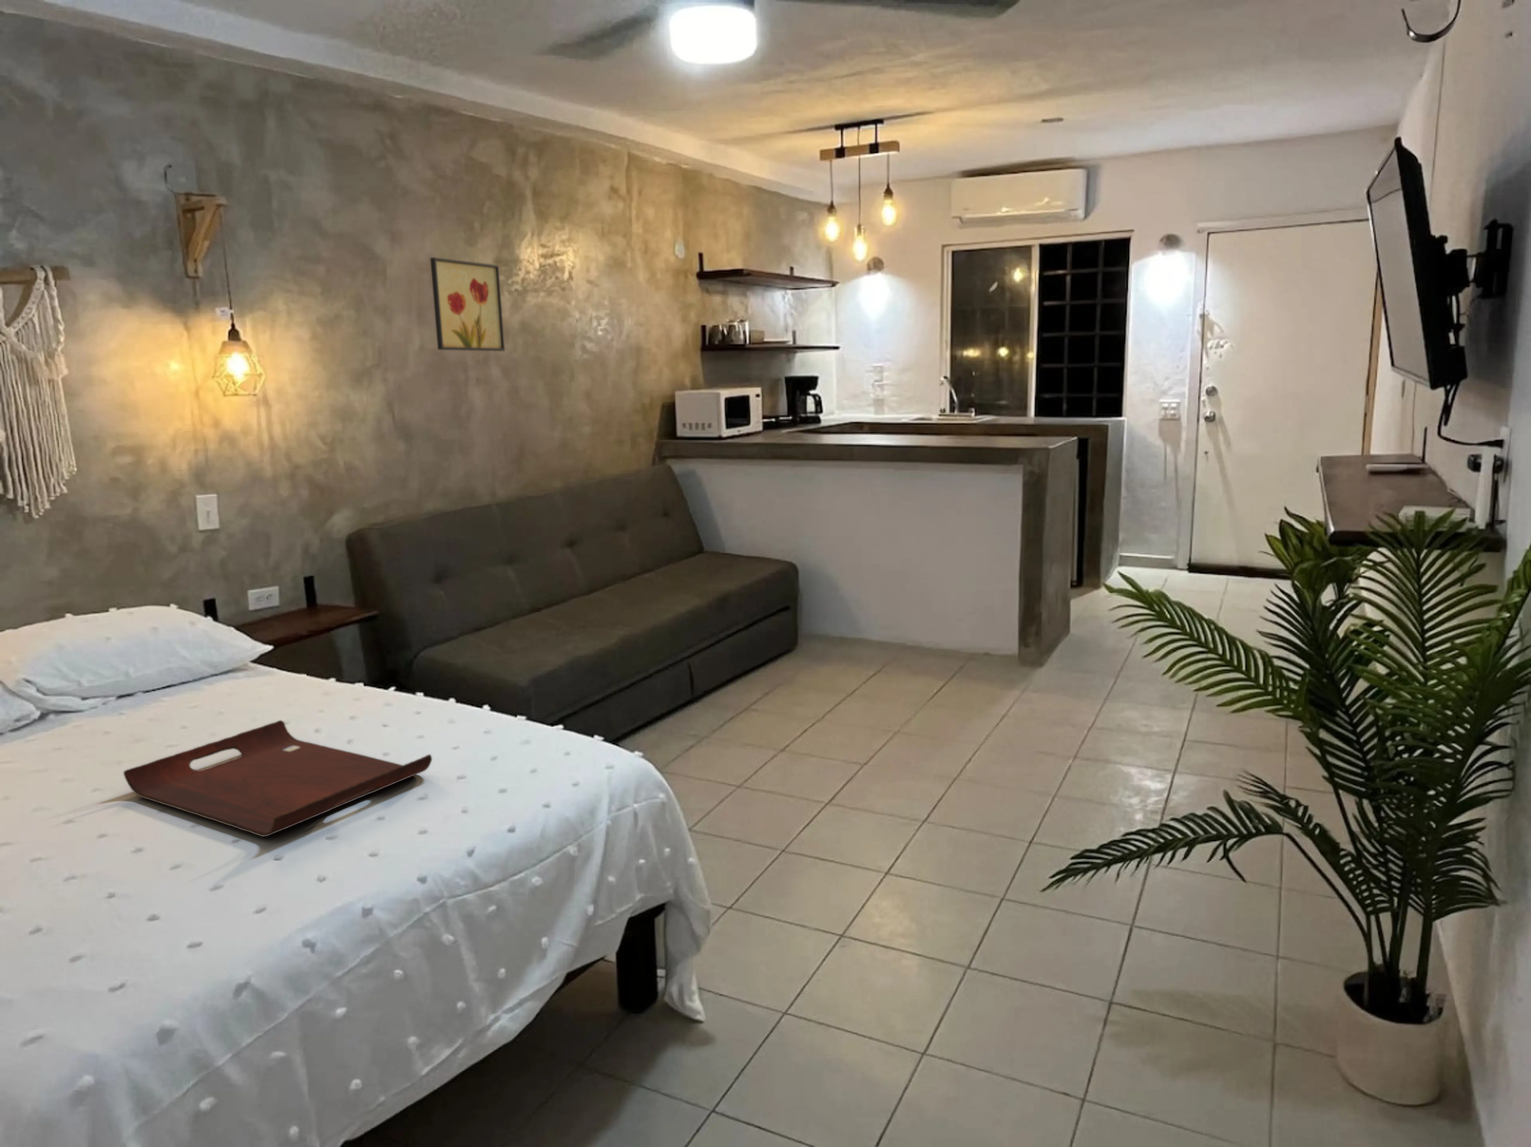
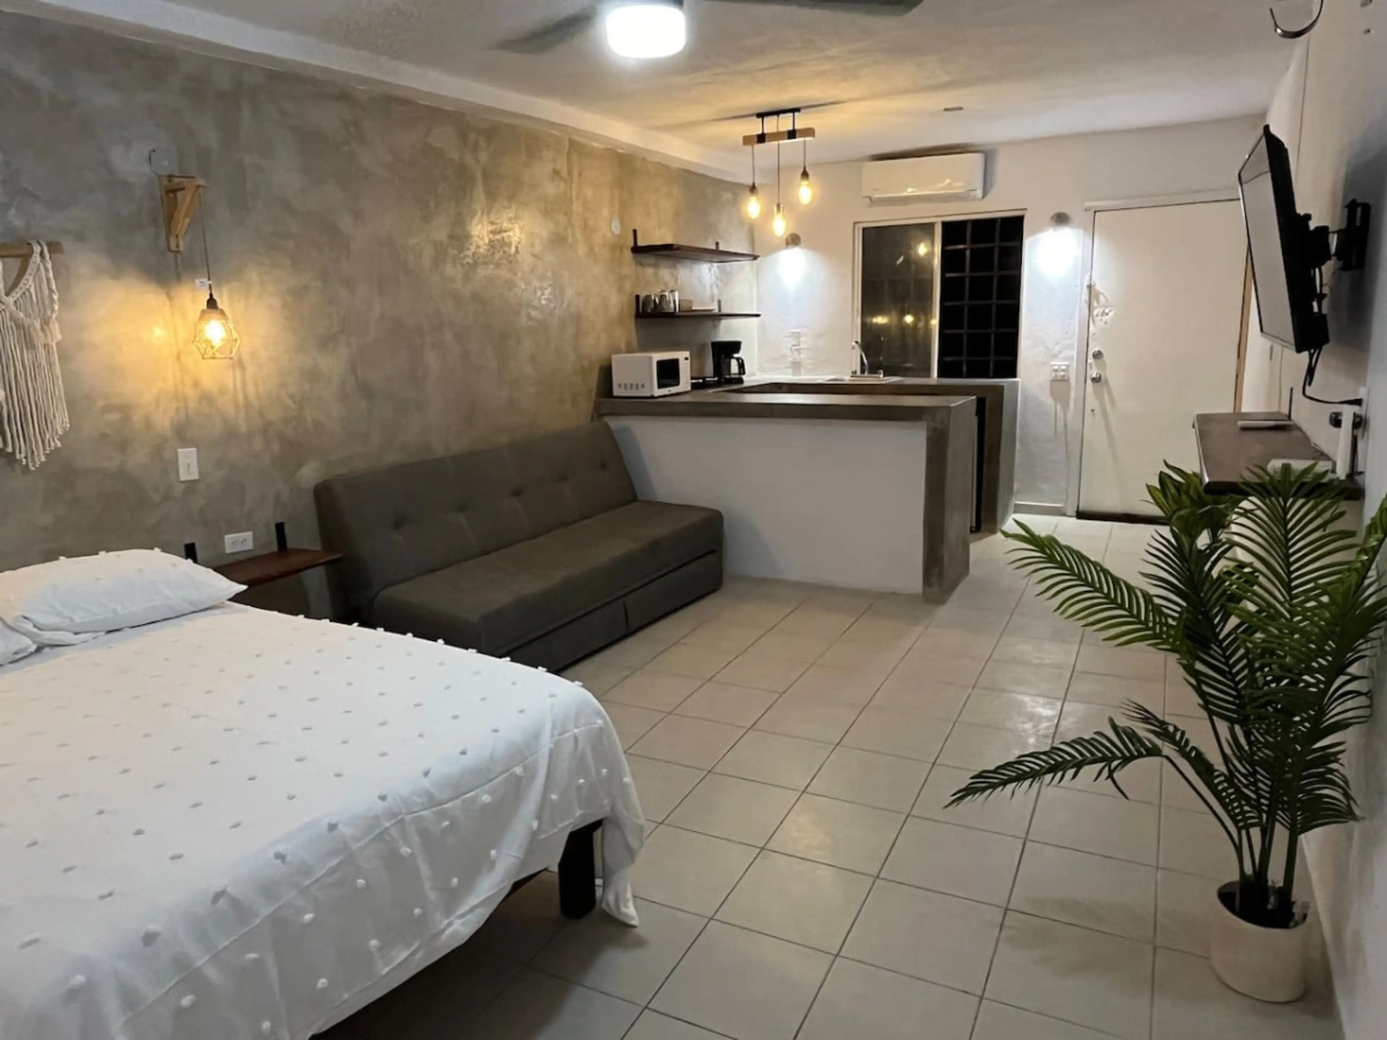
- serving tray [123,719,433,837]
- wall art [430,257,505,352]
